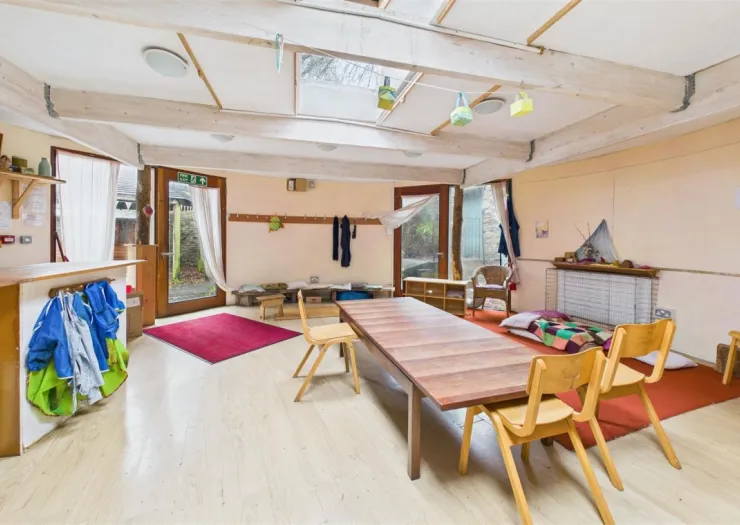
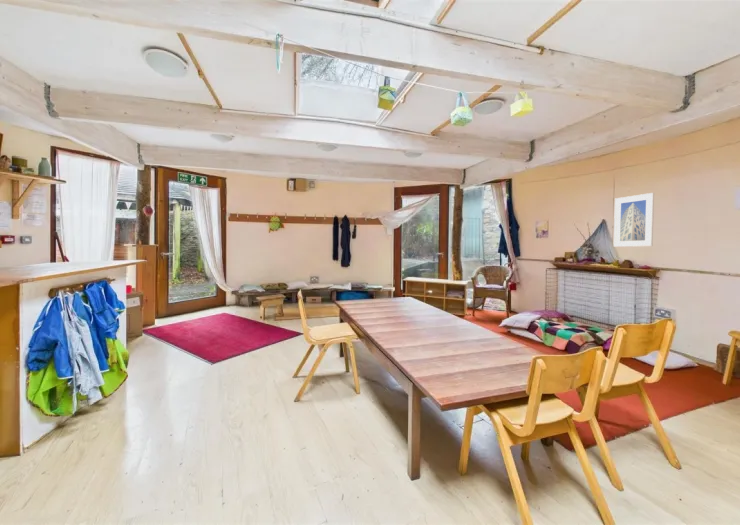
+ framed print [613,192,655,248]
